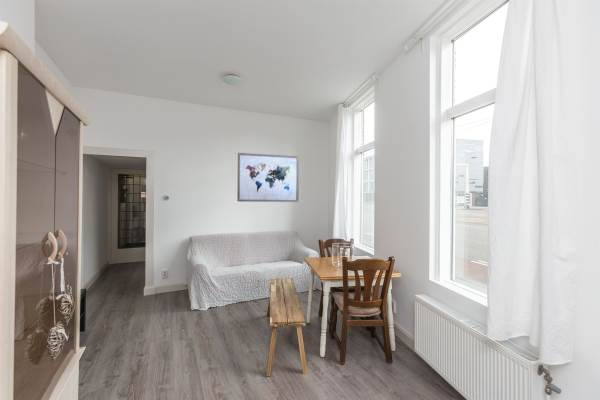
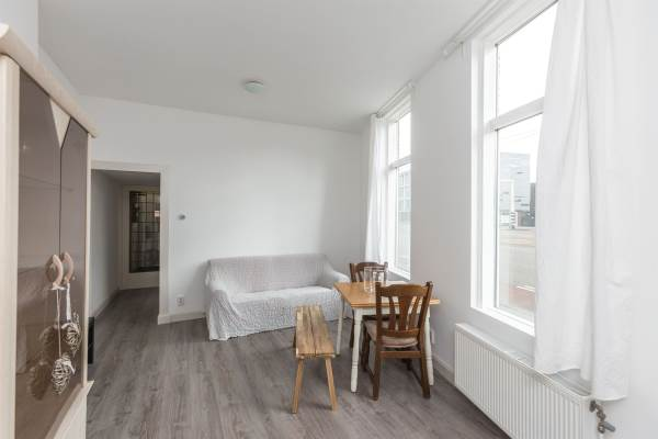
- wall art [236,152,300,203]
